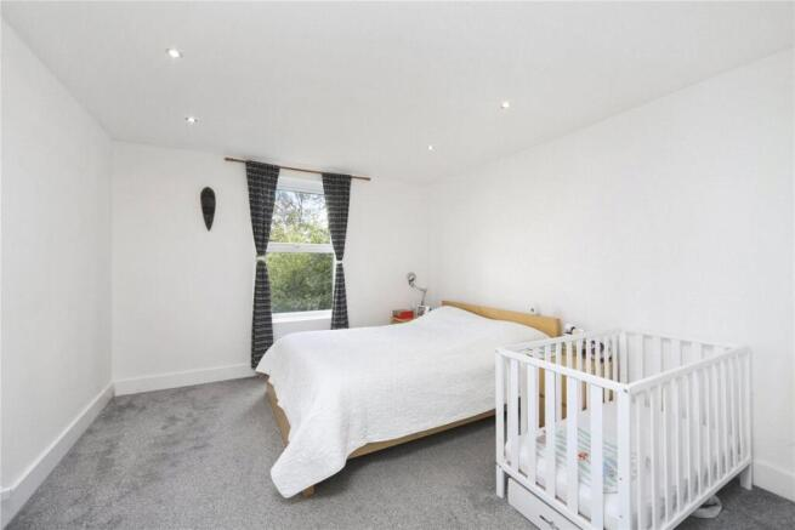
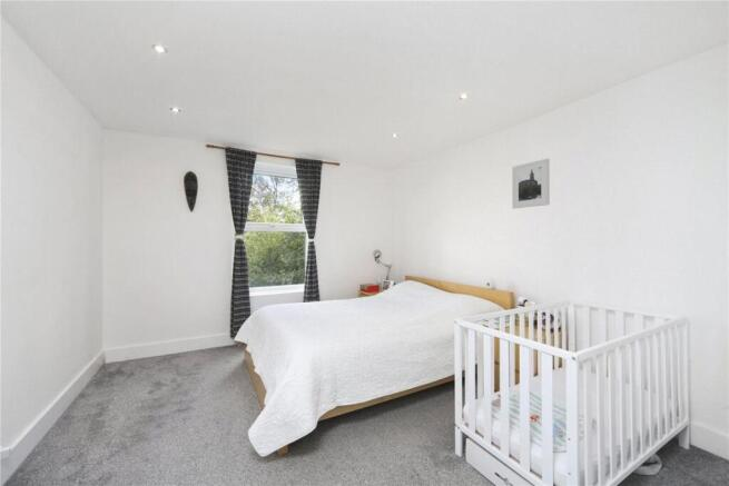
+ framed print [511,158,551,210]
